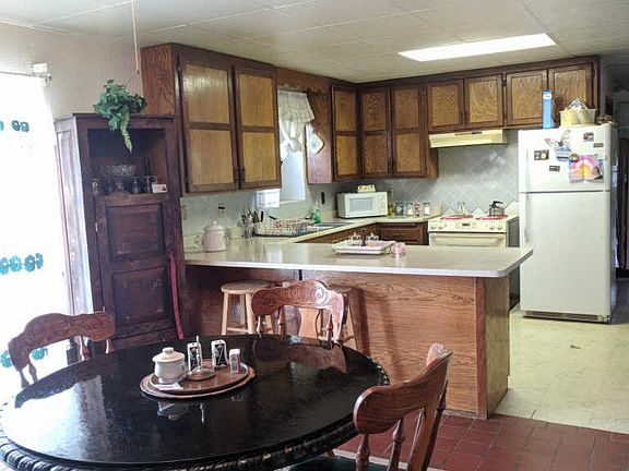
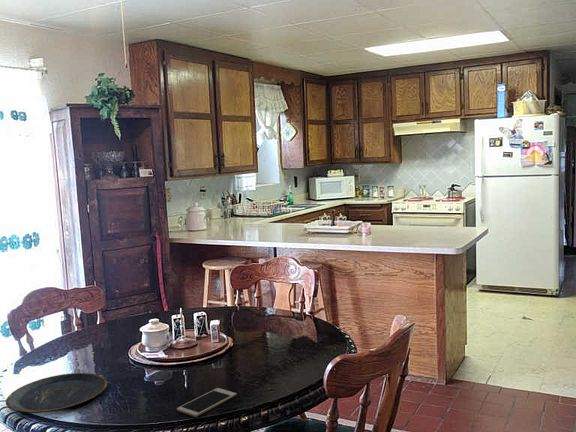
+ plate [5,372,108,414]
+ cell phone [176,387,238,418]
